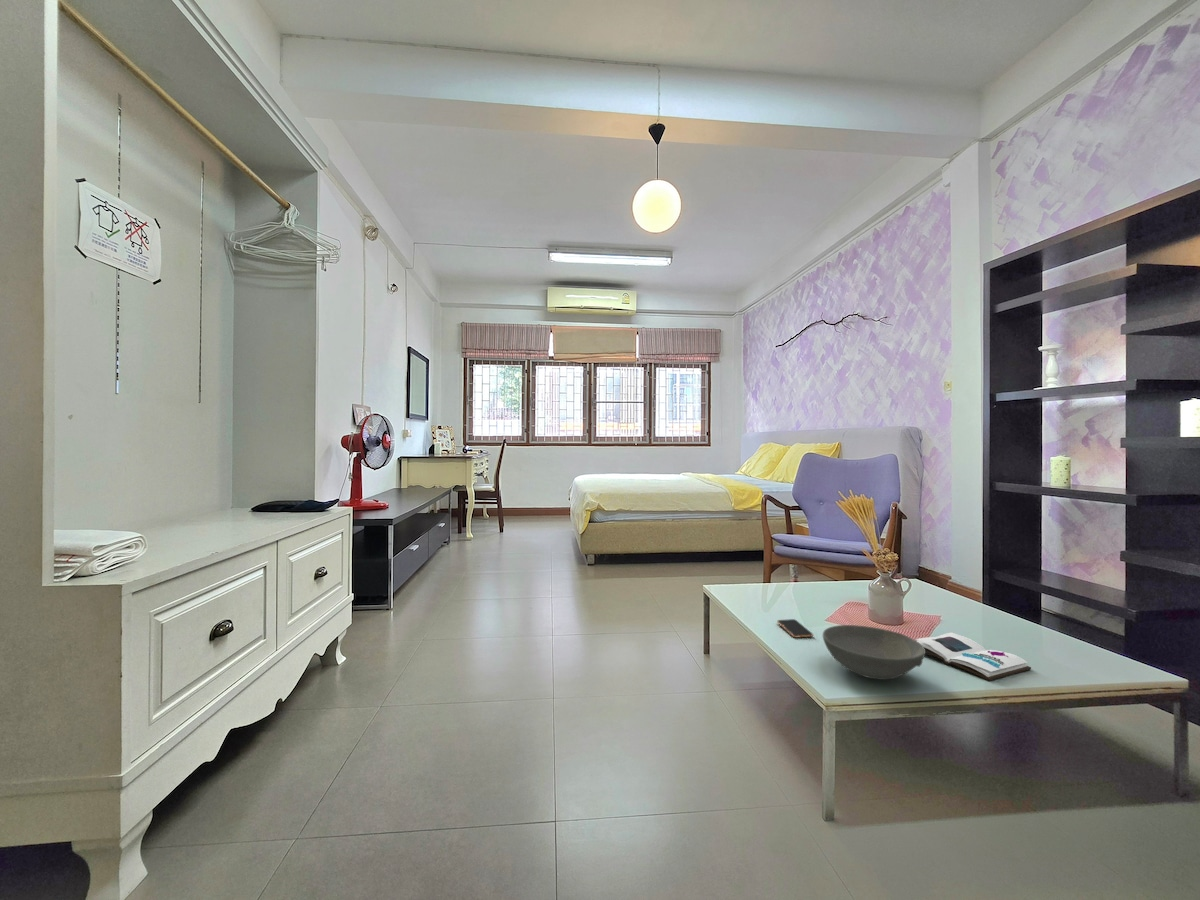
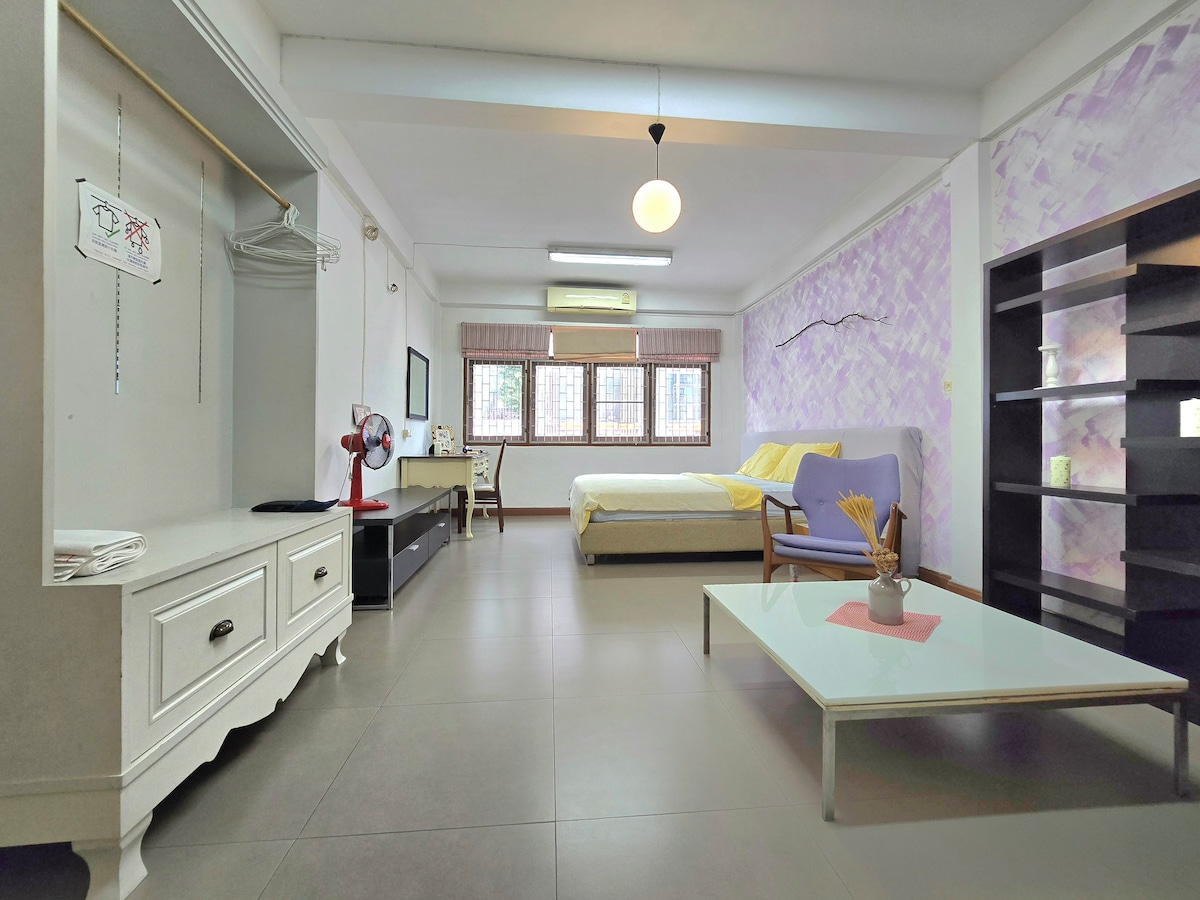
- bowl [822,624,926,680]
- smartphone [776,618,814,638]
- book [916,631,1032,682]
